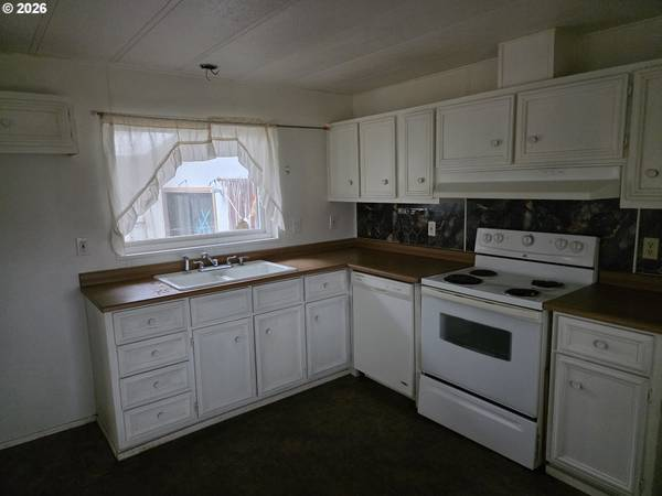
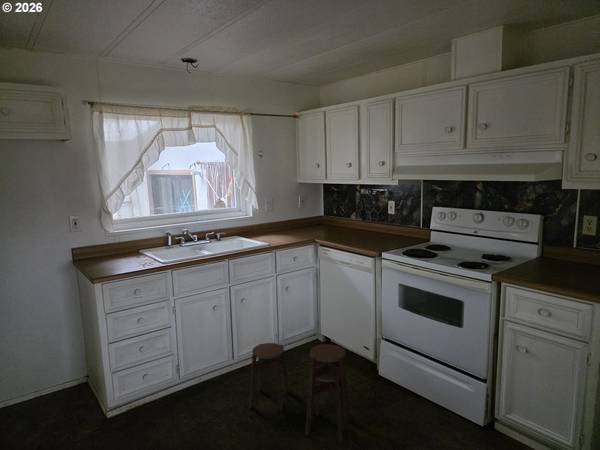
+ stool [249,342,351,443]
